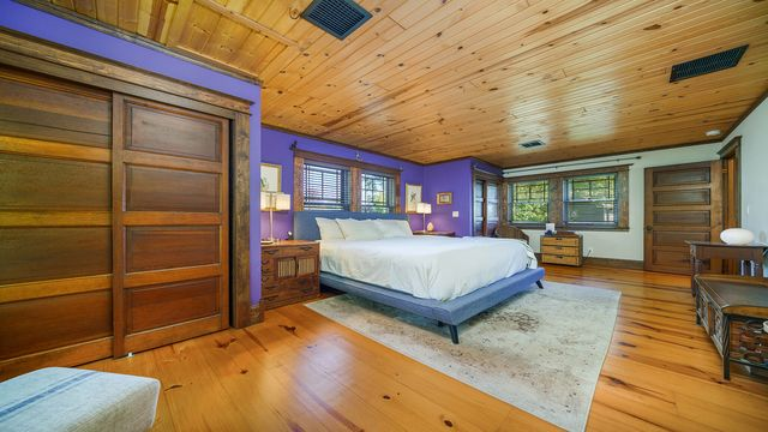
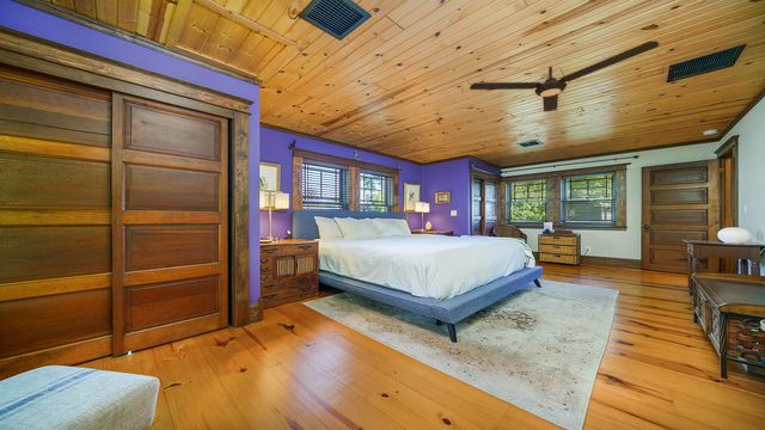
+ ceiling fan [469,39,661,112]
